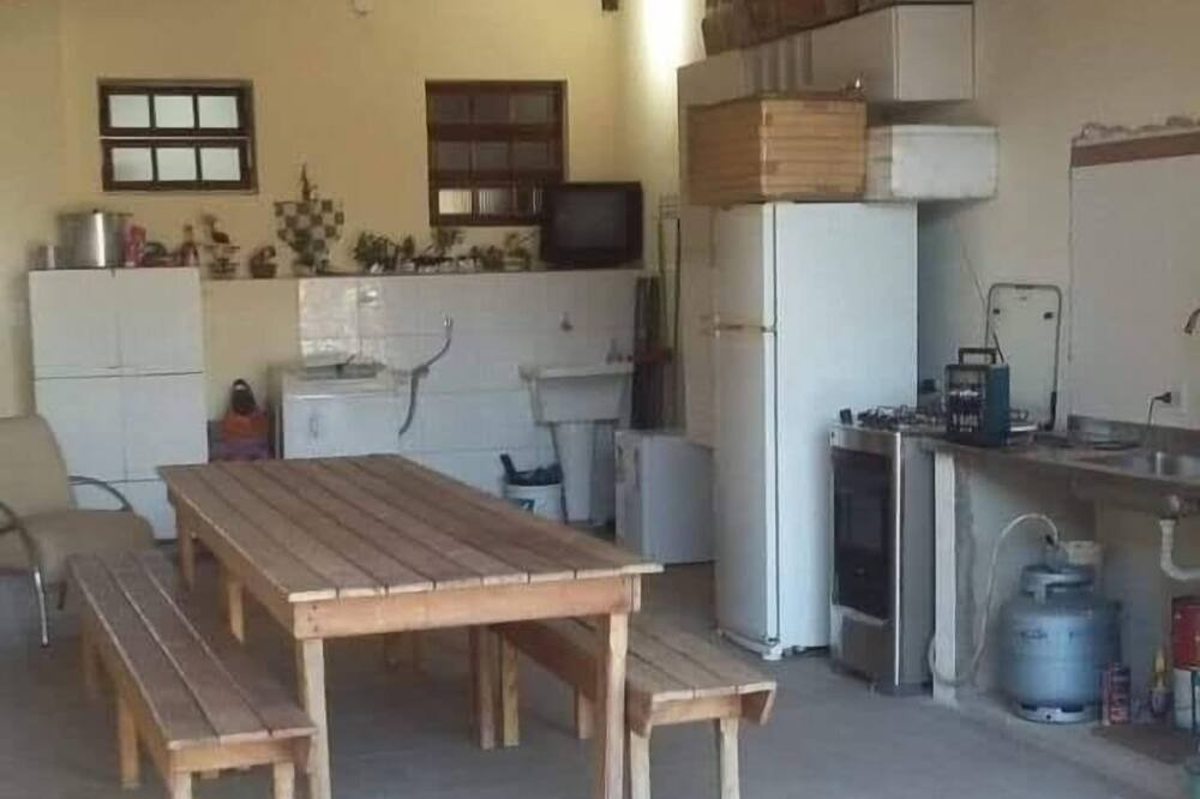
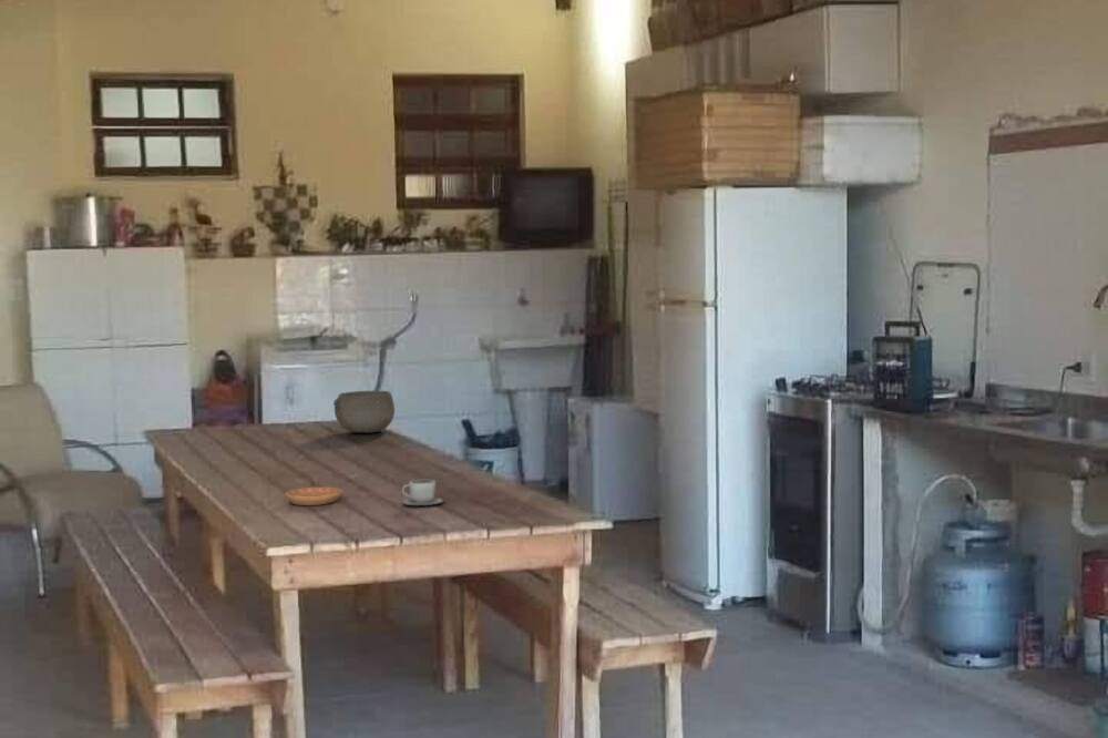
+ bowl [332,390,396,434]
+ saucer [284,486,343,506]
+ cup [400,479,445,506]
